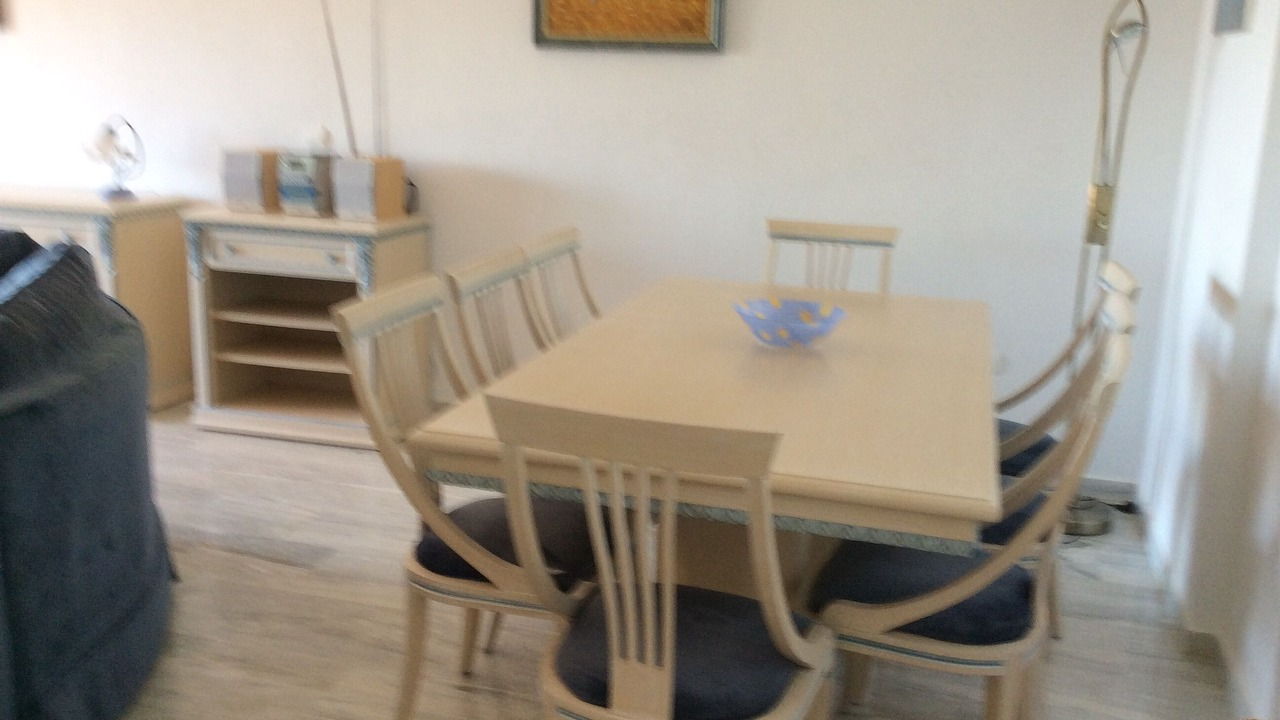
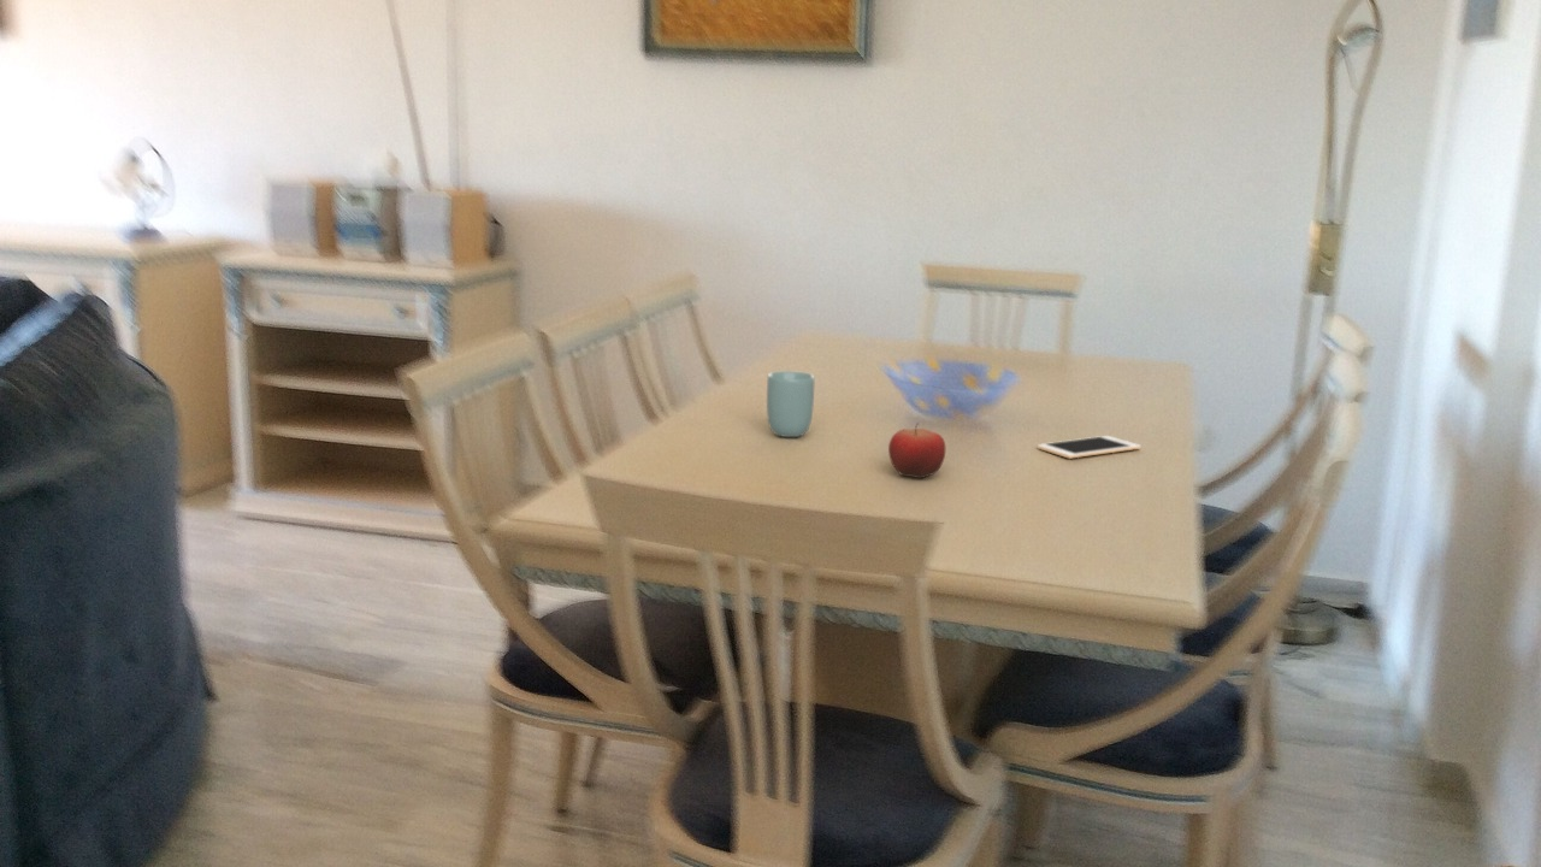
+ cup [766,370,815,438]
+ fruit [887,423,946,479]
+ cell phone [1037,435,1143,460]
